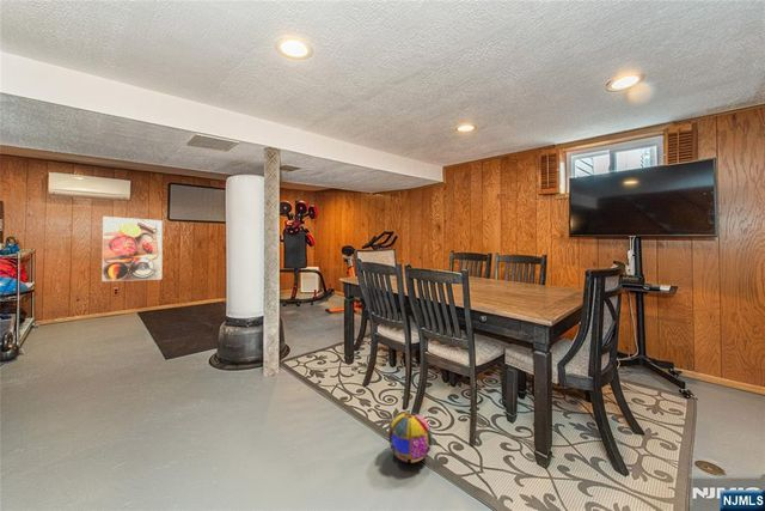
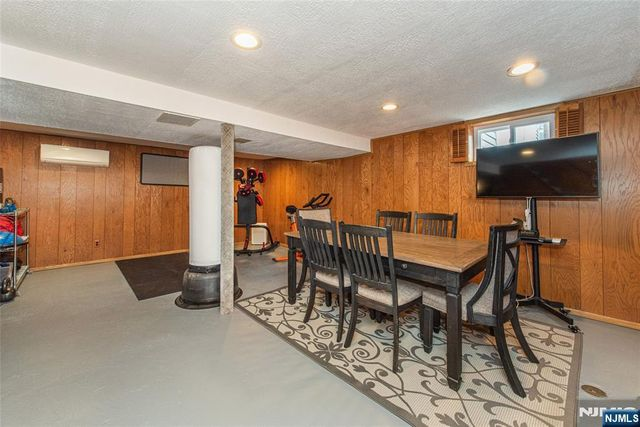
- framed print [102,215,164,282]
- ball [387,410,434,464]
